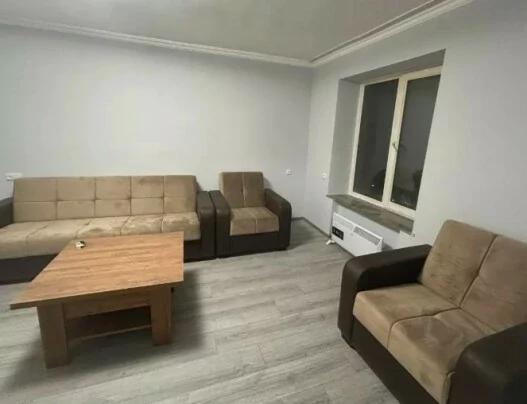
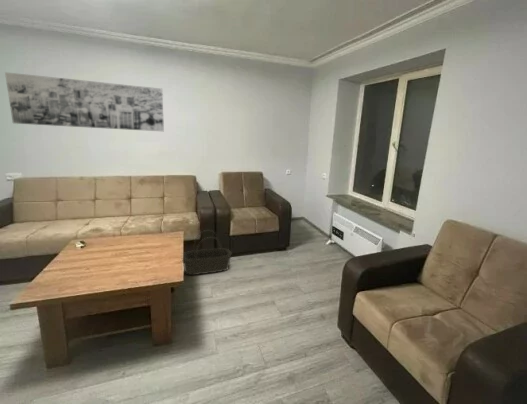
+ wall art [4,71,165,132]
+ basket [183,229,232,276]
